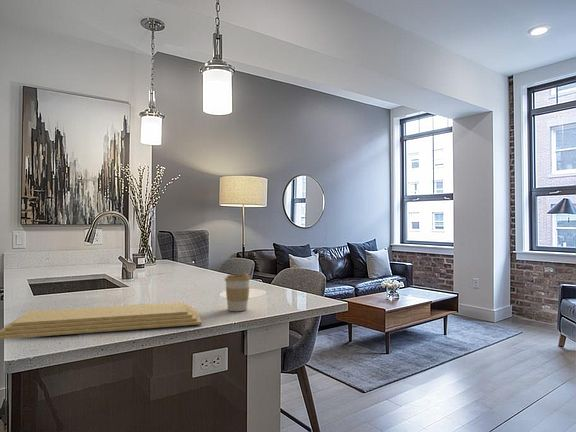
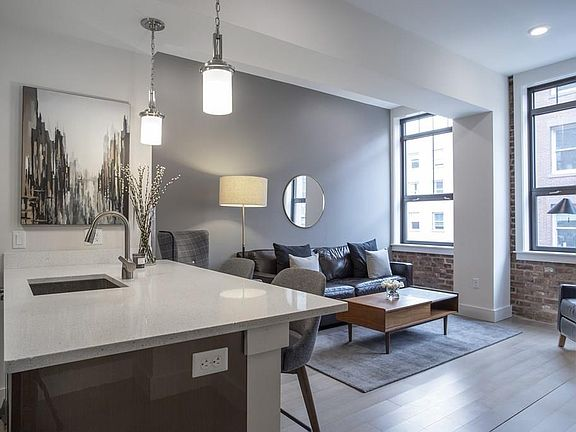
- coffee cup [224,272,251,312]
- cutting board [0,301,202,340]
